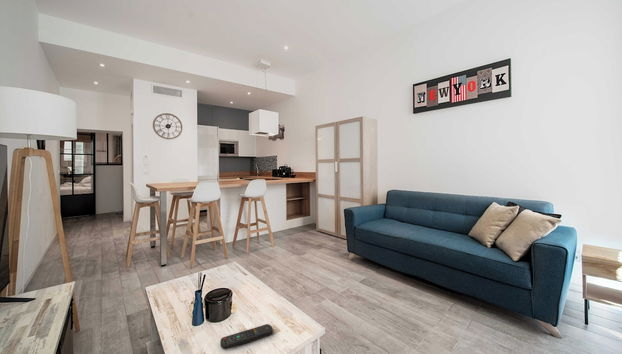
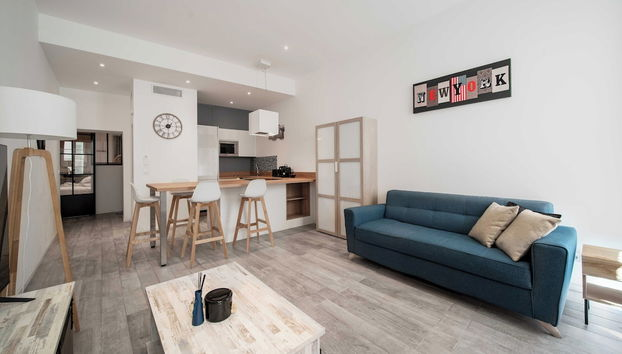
- remote control [219,323,274,350]
